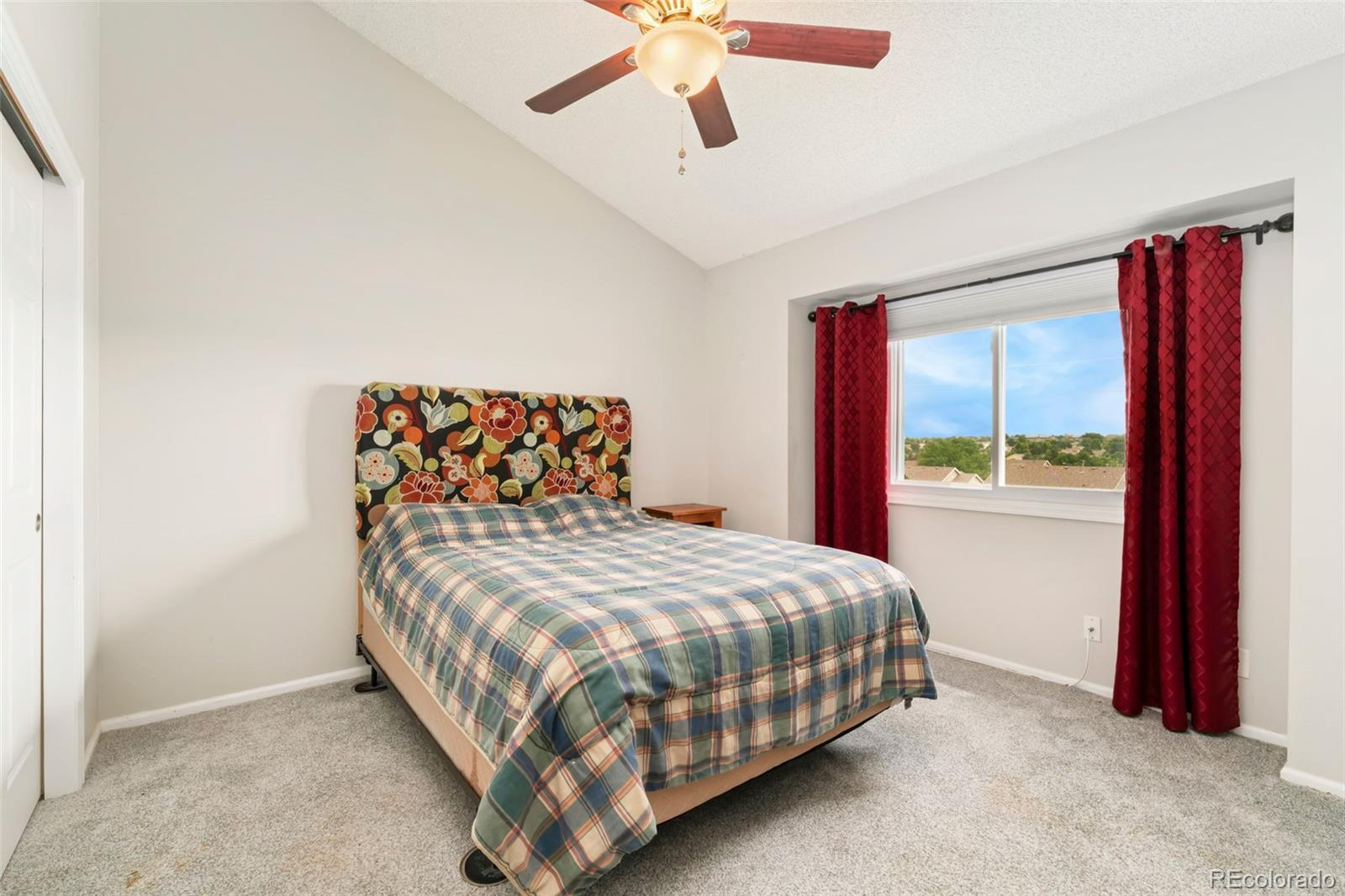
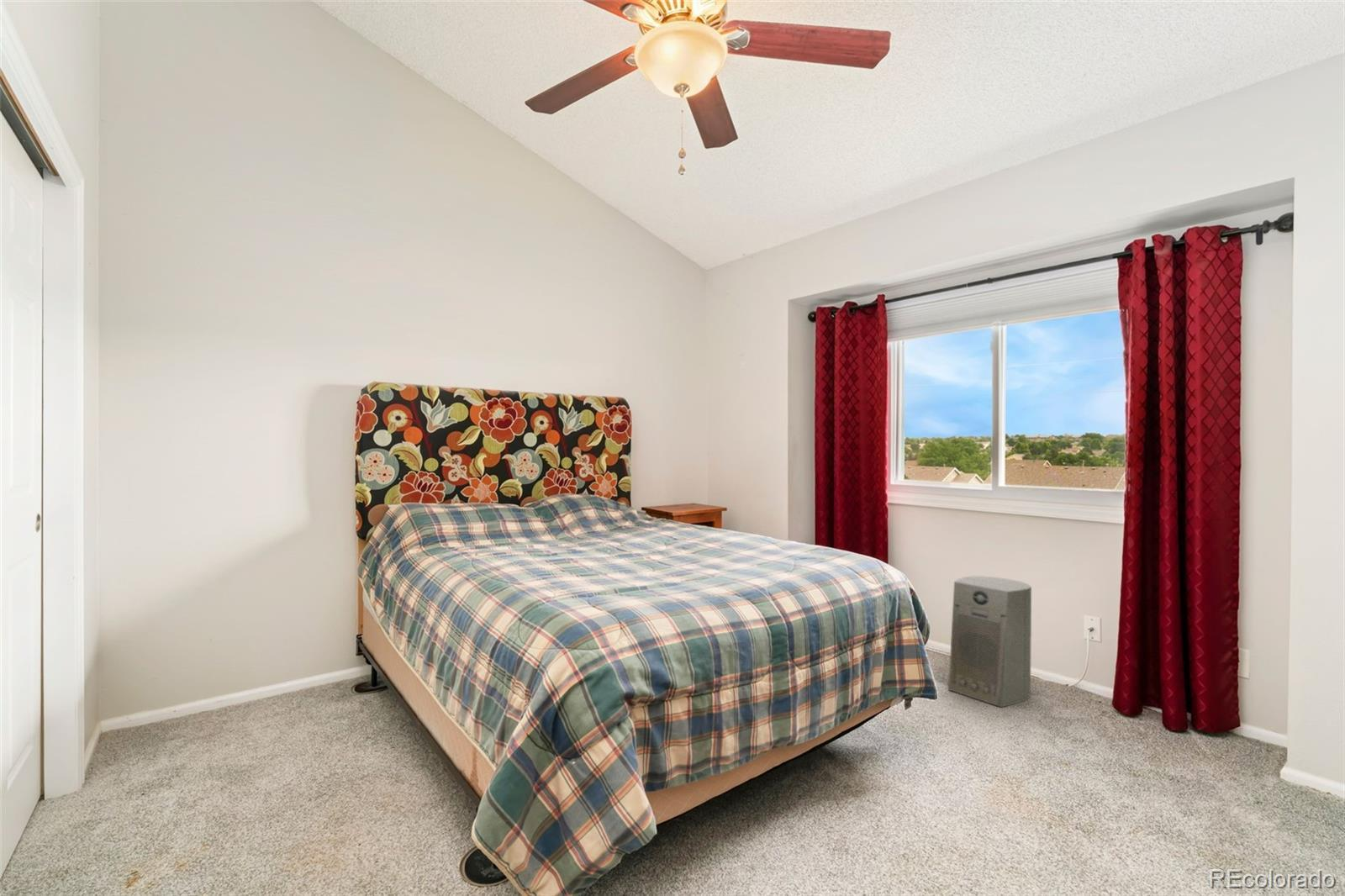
+ fan [947,576,1032,709]
